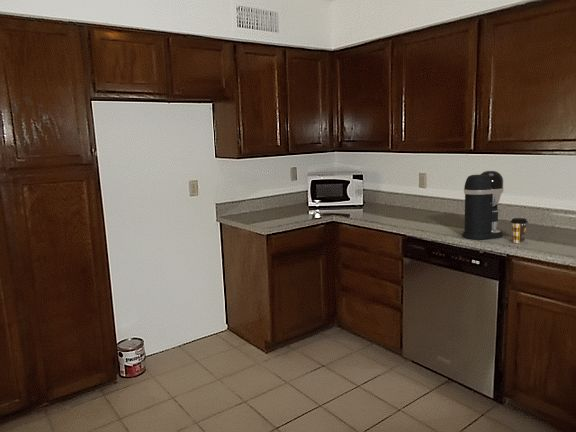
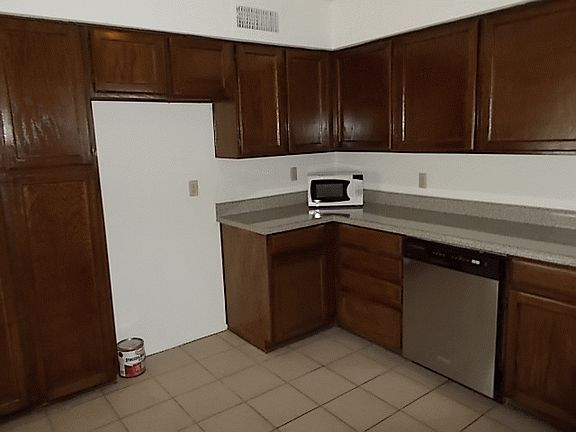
- coffee cup [510,217,529,244]
- coffee maker [461,170,505,240]
